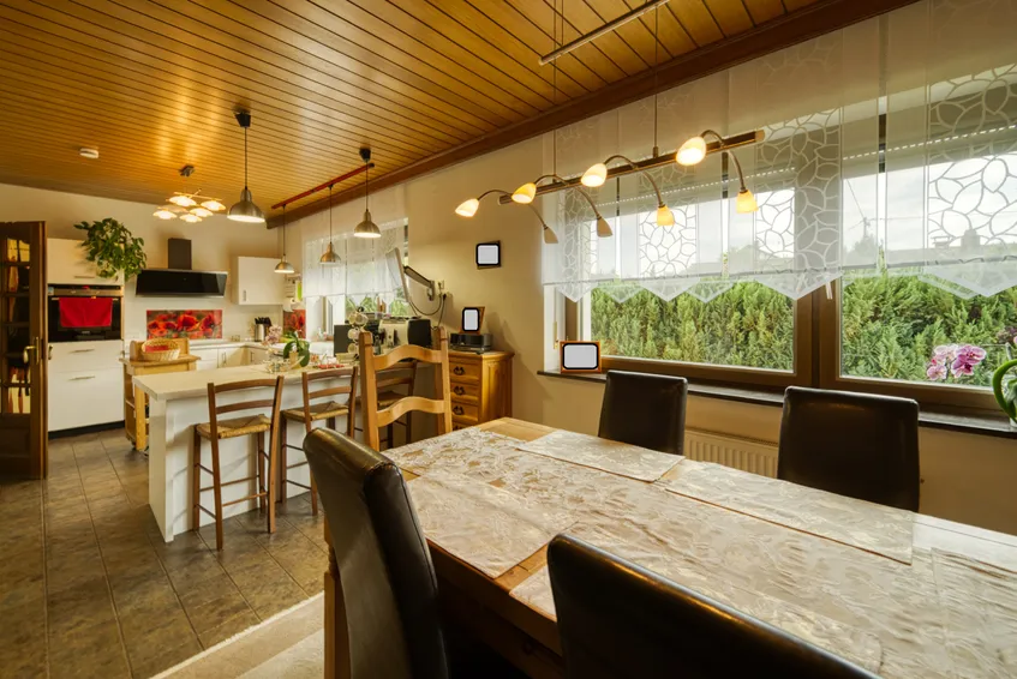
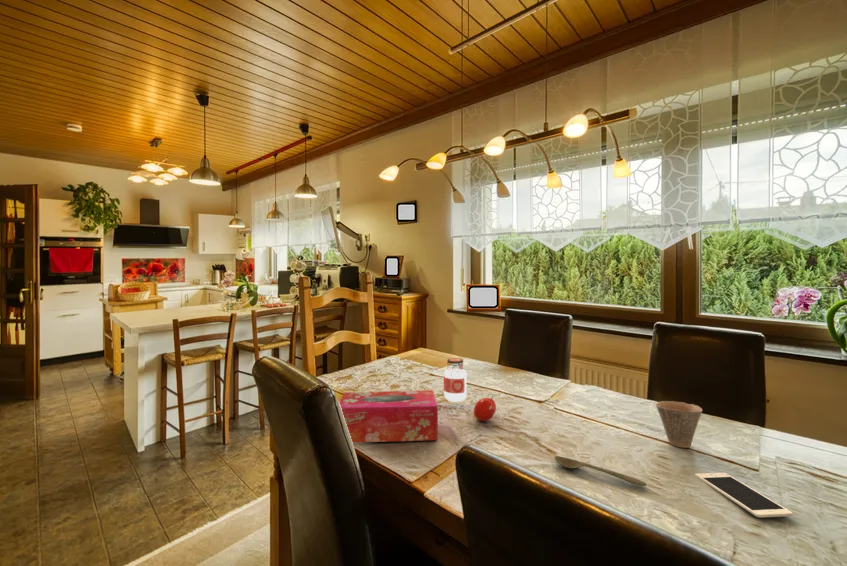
+ cell phone [694,472,793,518]
+ tissue box [338,389,439,444]
+ spoon [554,455,648,487]
+ jar [443,357,468,403]
+ fruit [473,396,497,422]
+ cup [655,400,703,449]
